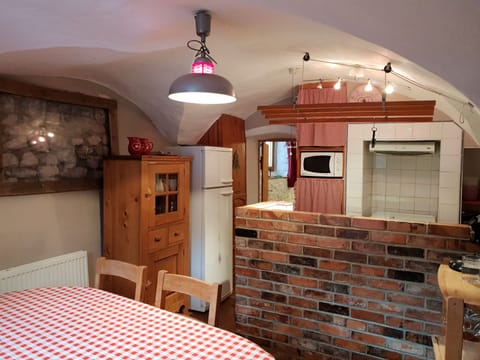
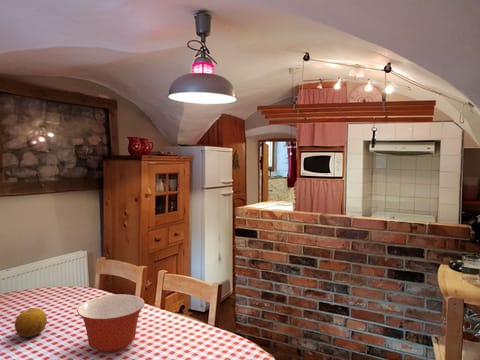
+ mixing bowl [76,293,146,354]
+ fruit [14,307,48,338]
